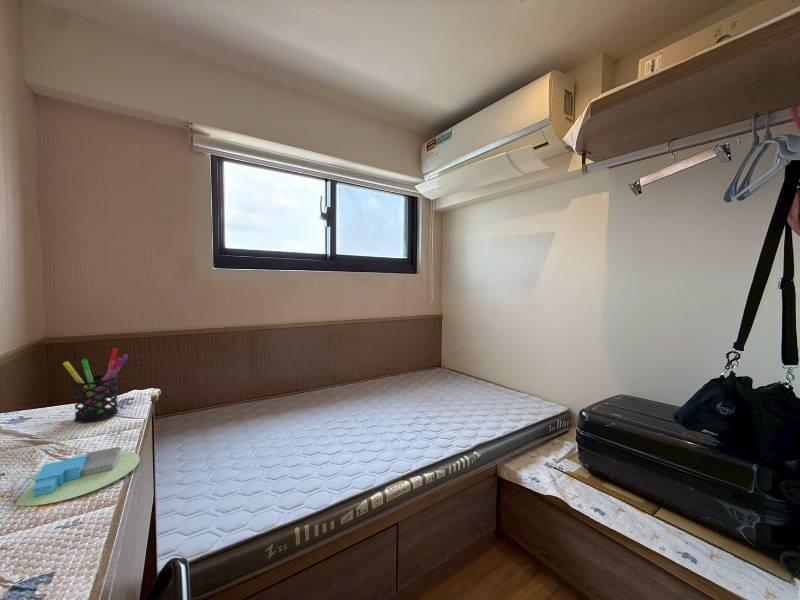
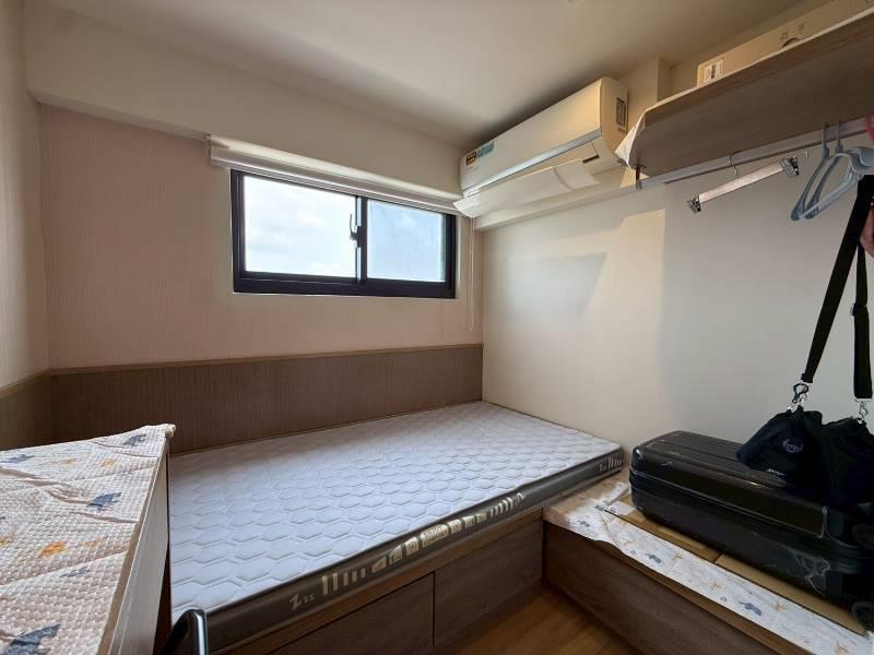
- pen holder [62,347,129,424]
- architectural model [14,446,141,507]
